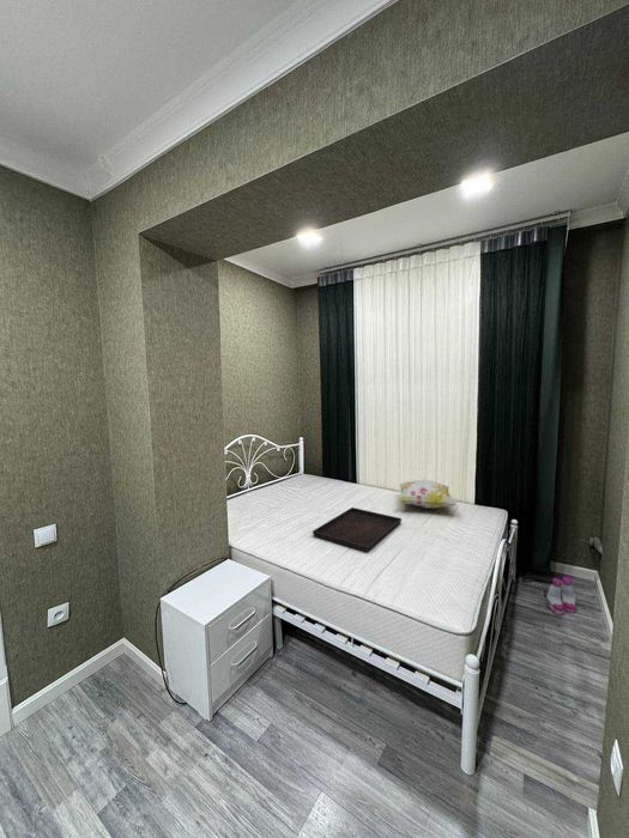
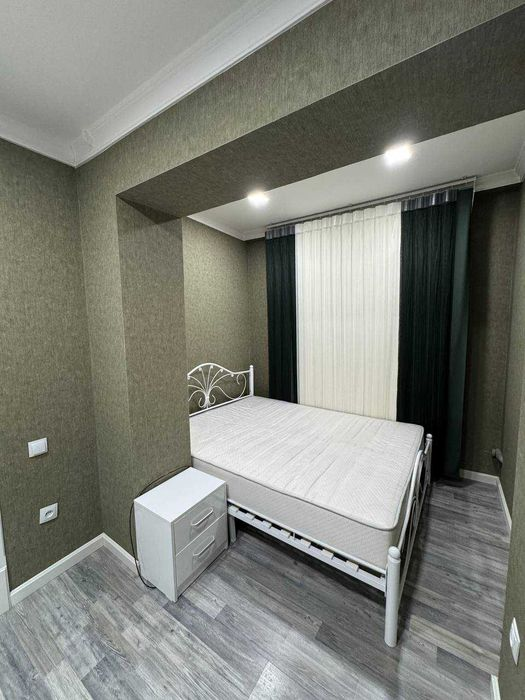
- serving tray [312,506,403,553]
- decorative pillow [395,479,458,510]
- boots [545,575,577,617]
